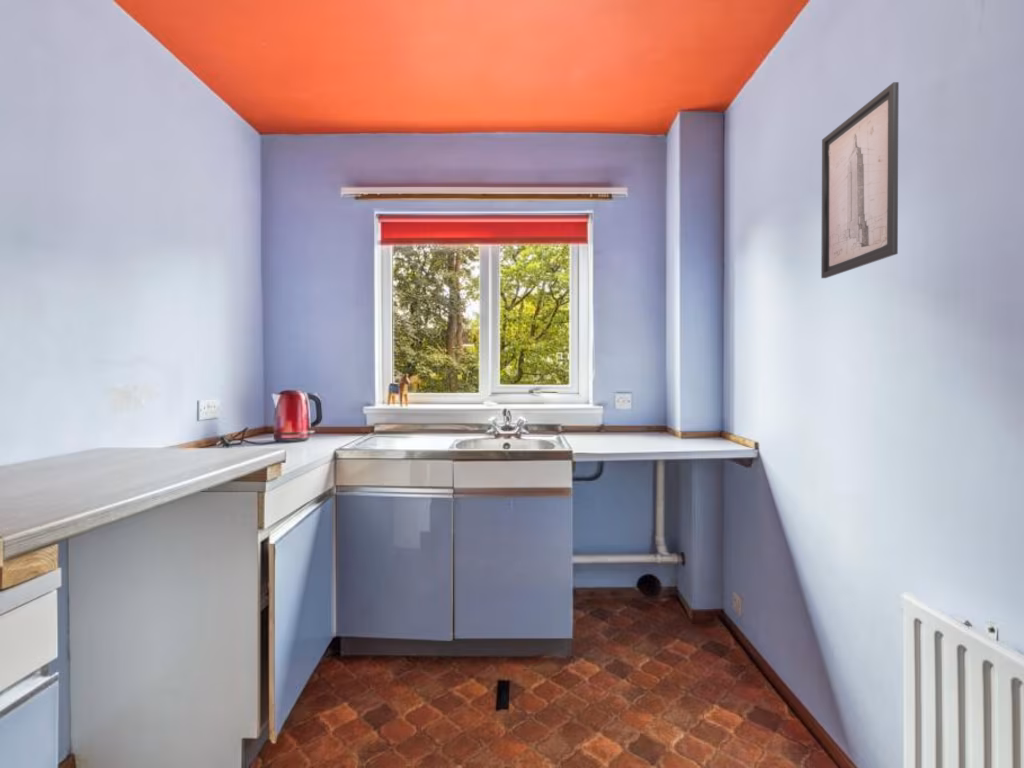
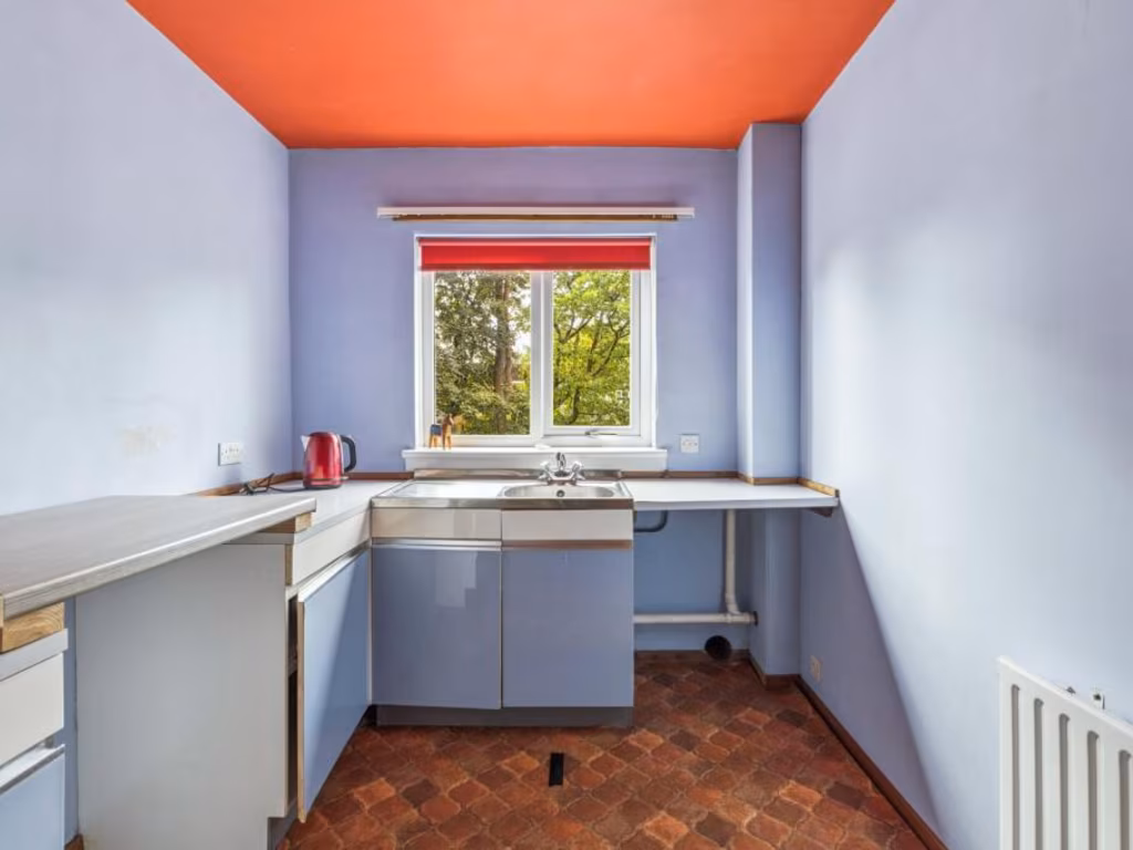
- wall art [820,81,900,279]
